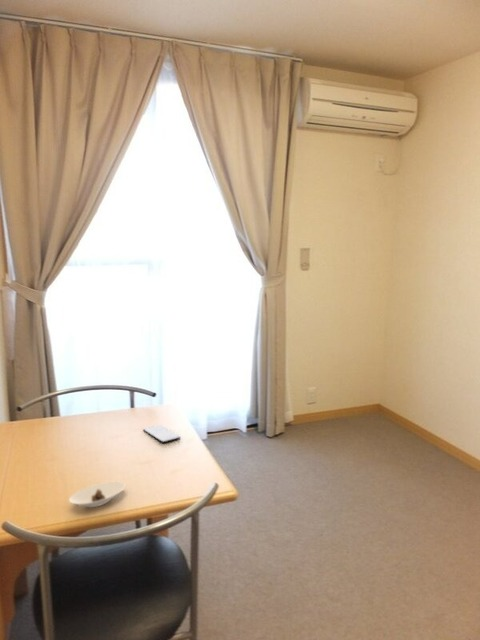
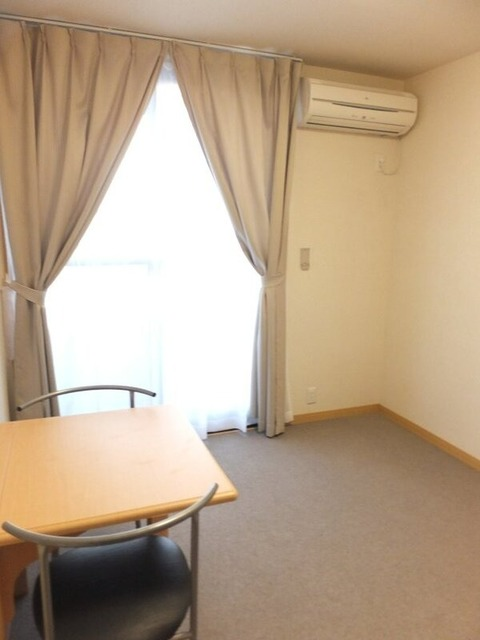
- smartphone [142,424,181,443]
- saucer [68,480,126,508]
